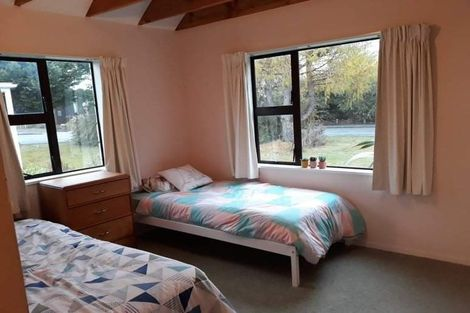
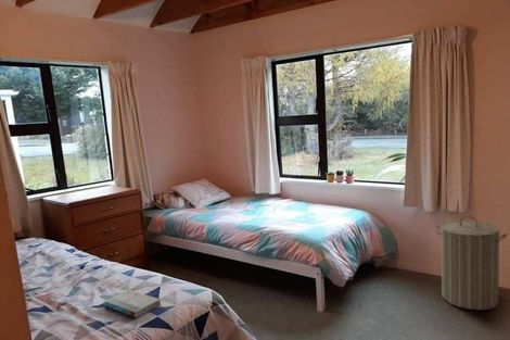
+ laundry hamper [434,215,508,311]
+ book [102,289,162,318]
